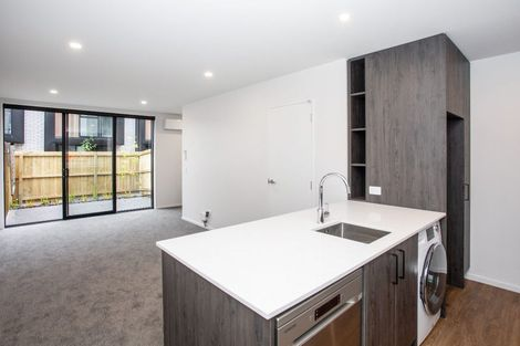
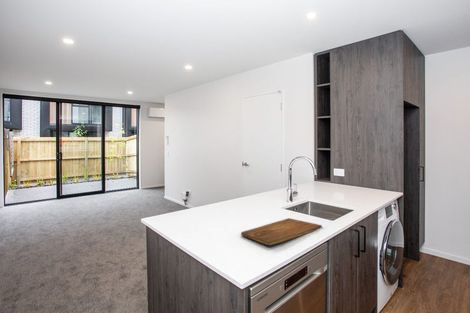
+ cutting board [240,217,323,246]
